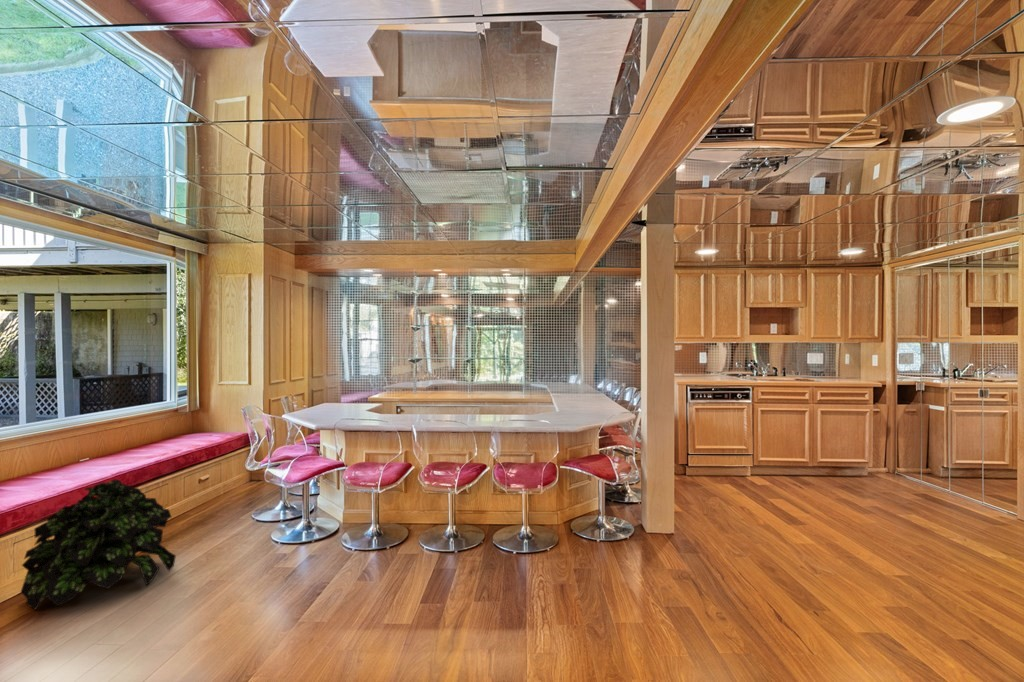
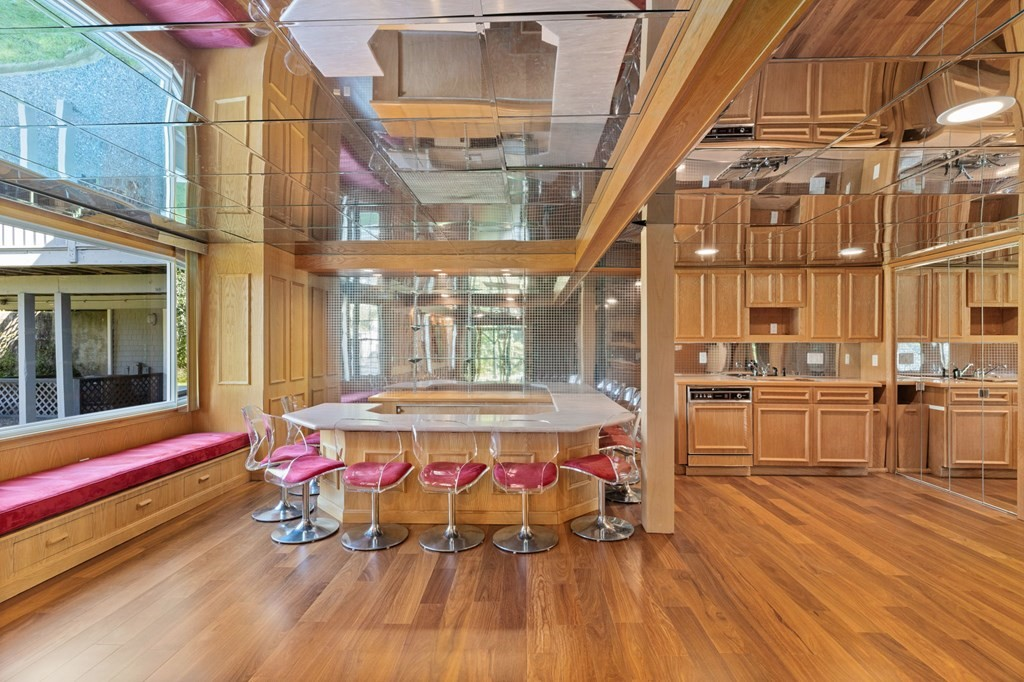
- potted plant [20,478,177,611]
